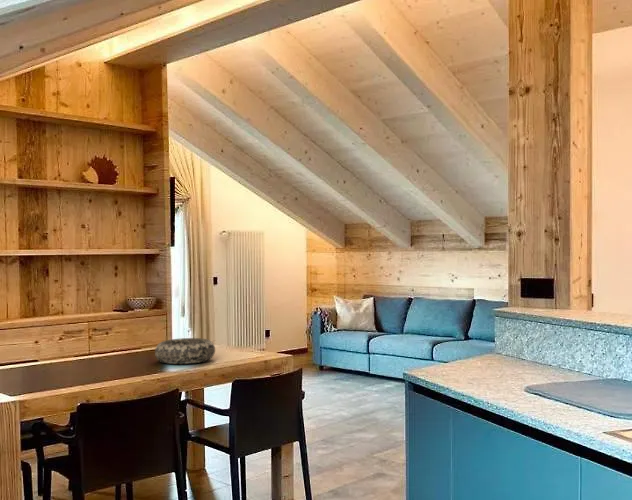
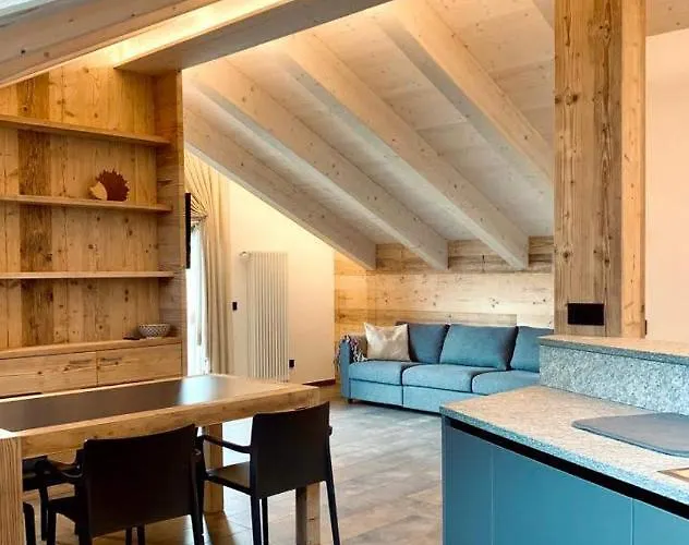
- decorative bowl [154,337,216,365]
